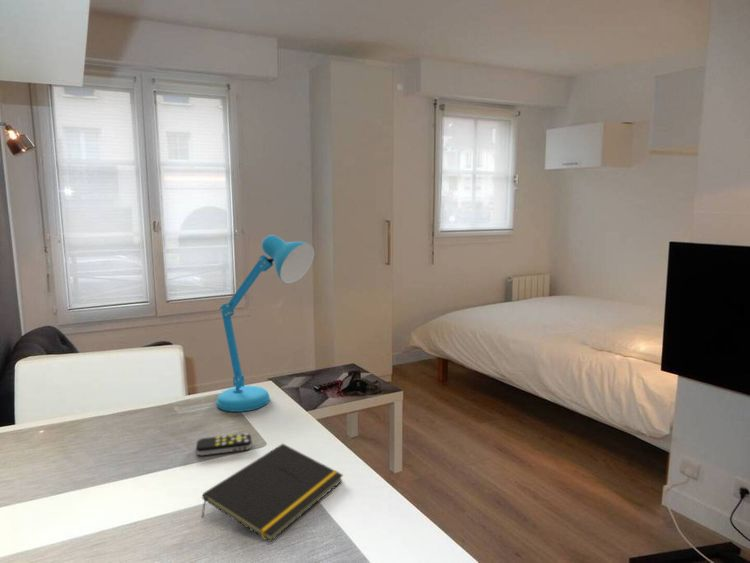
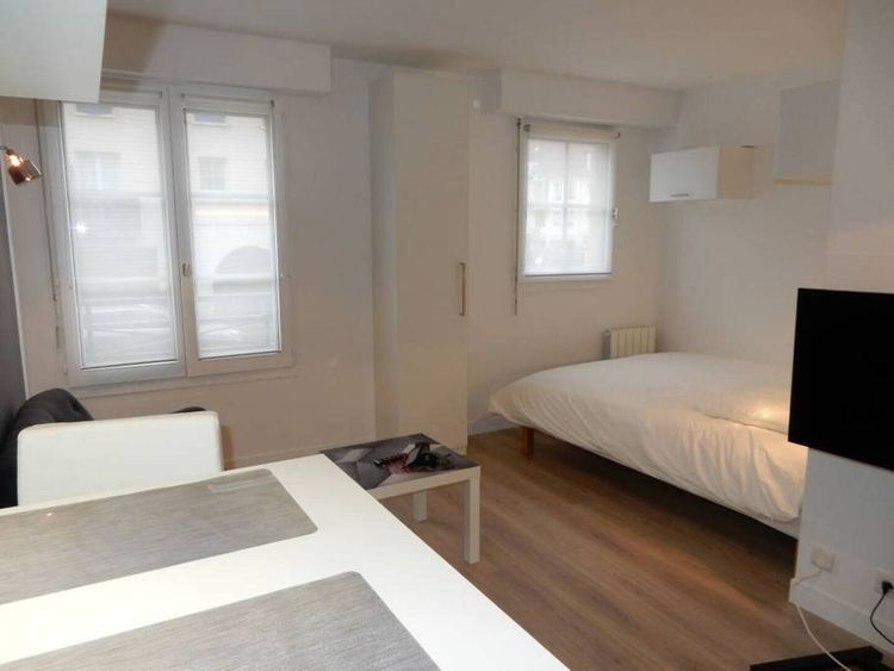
- desk lamp [216,234,316,413]
- remote control [195,432,253,456]
- notepad [201,443,344,543]
